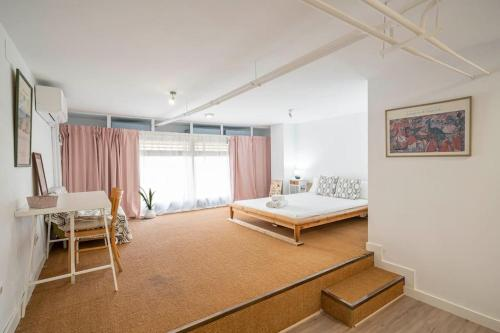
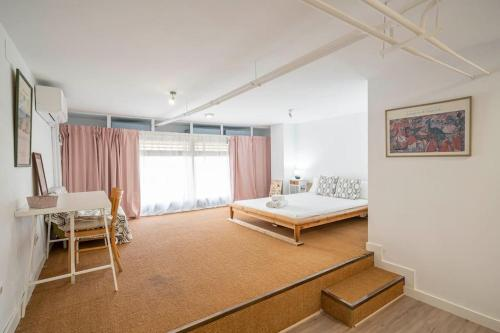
- house plant [137,185,157,219]
